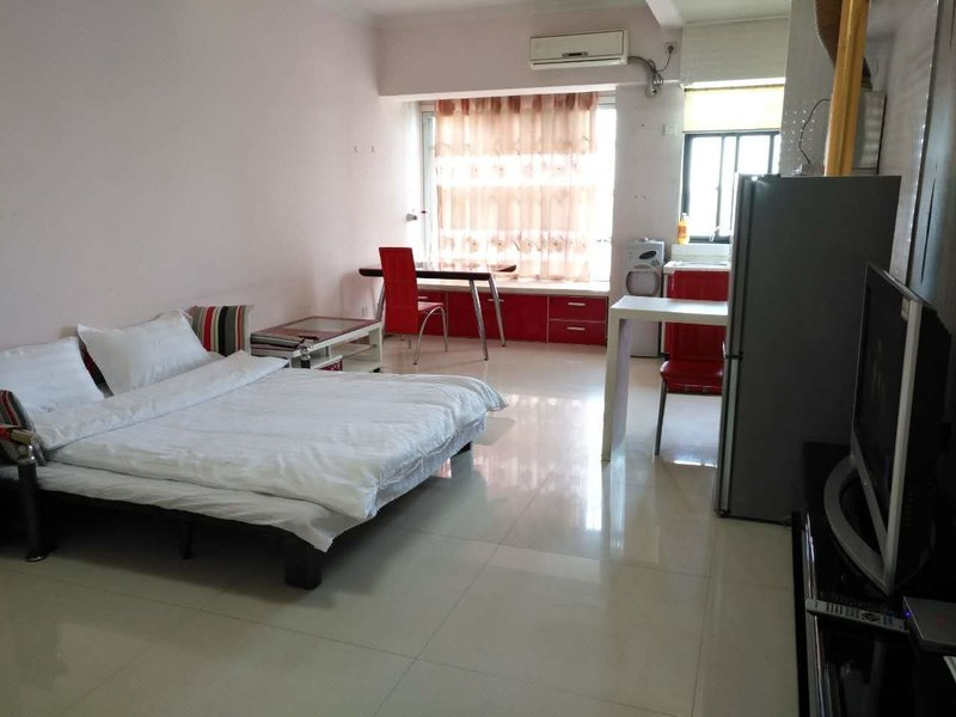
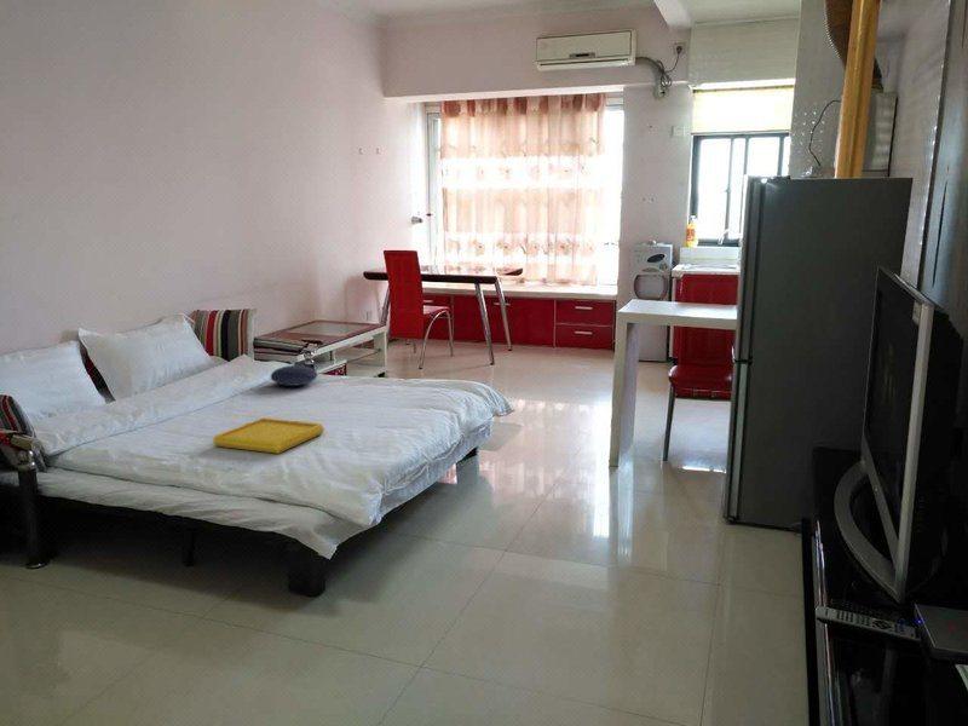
+ serving tray [212,416,325,455]
+ cushion [270,364,319,387]
